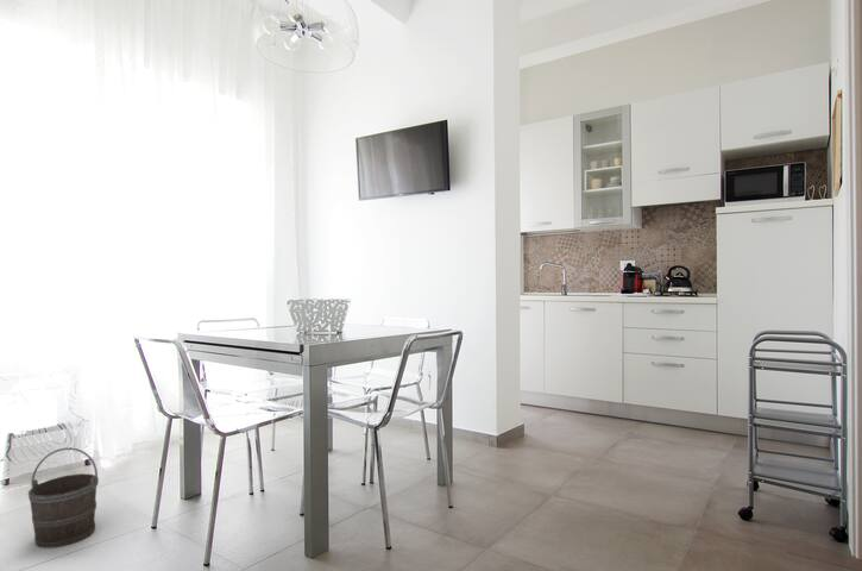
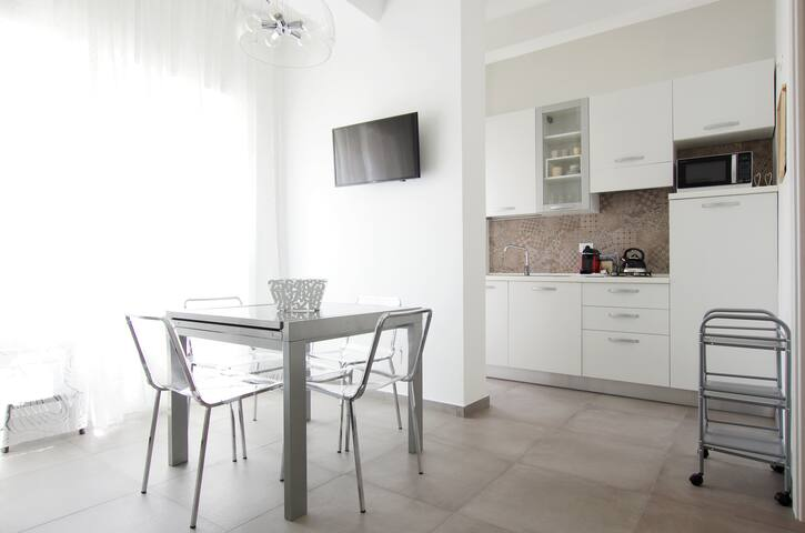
- bucket [27,446,100,550]
